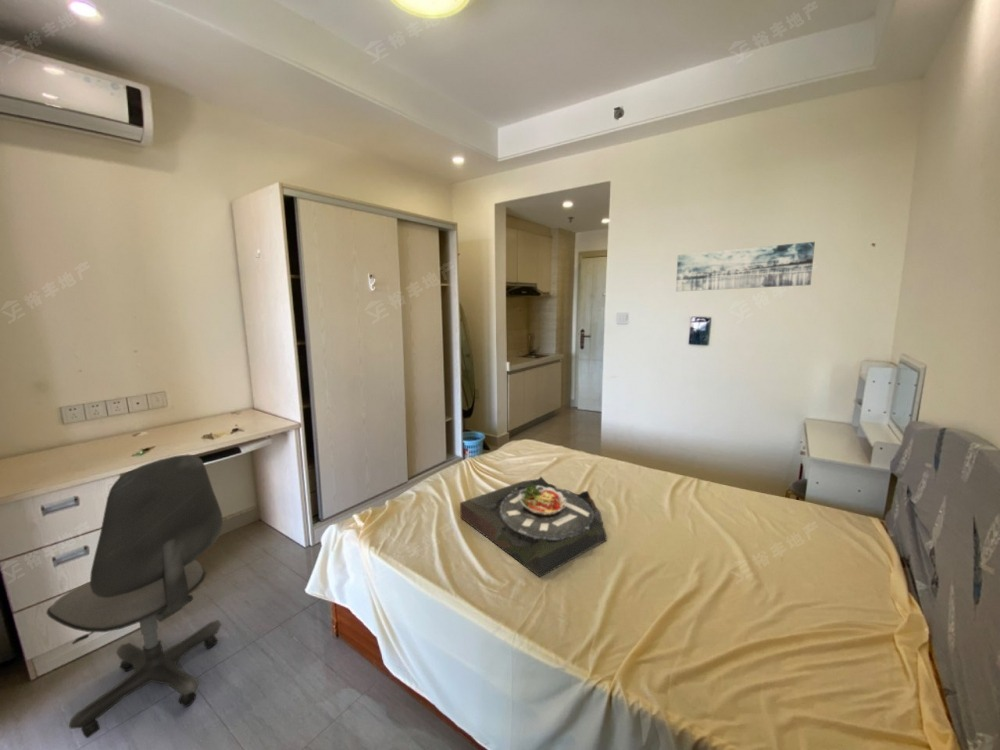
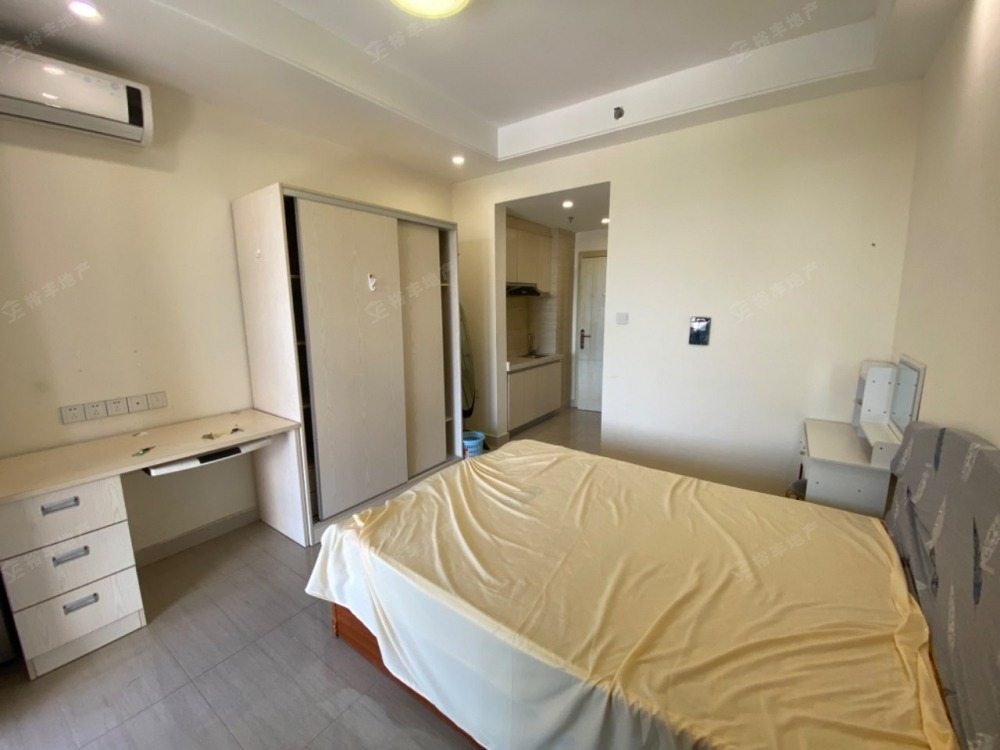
- serving tray [459,476,608,578]
- office chair [45,453,224,739]
- wall art [675,241,816,292]
